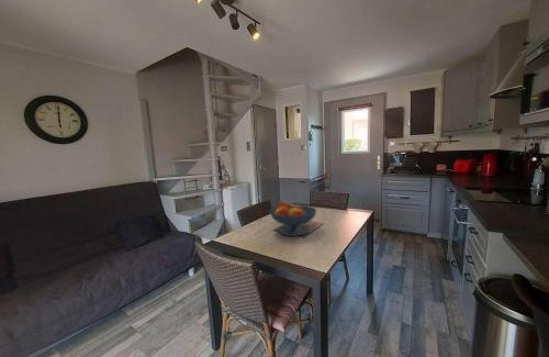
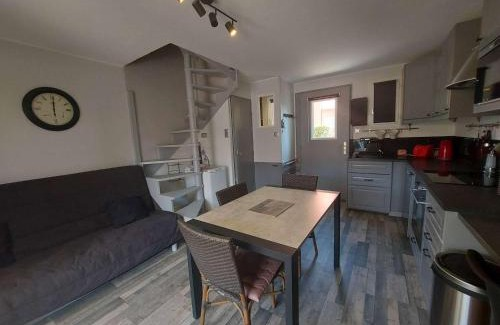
- fruit bowl [269,200,317,237]
